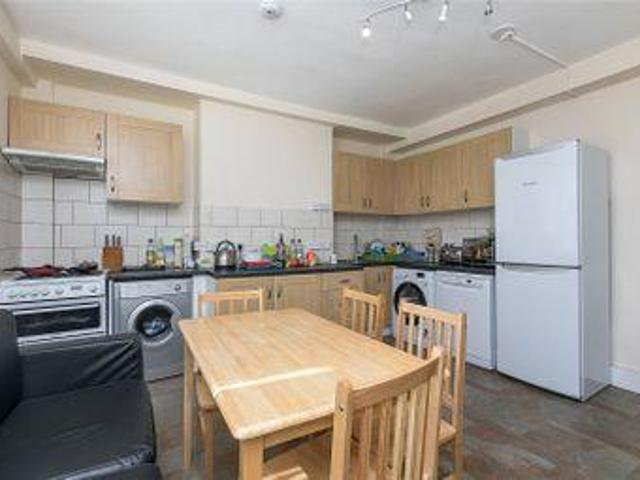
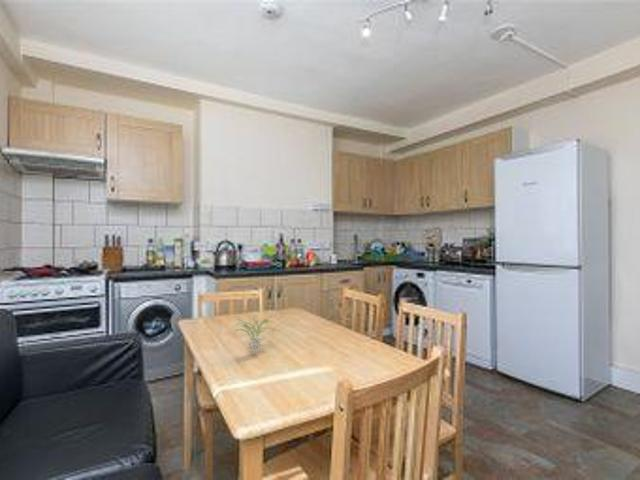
+ plant [233,310,276,353]
